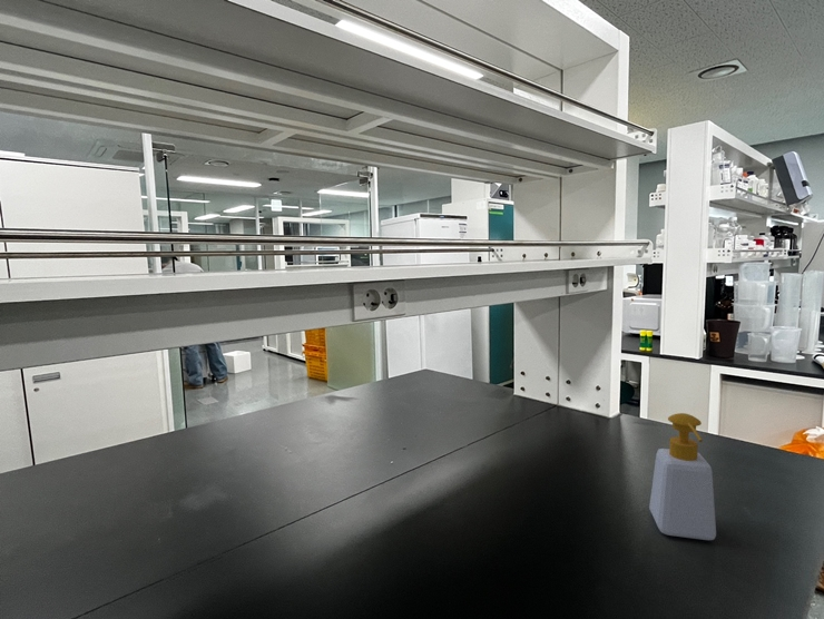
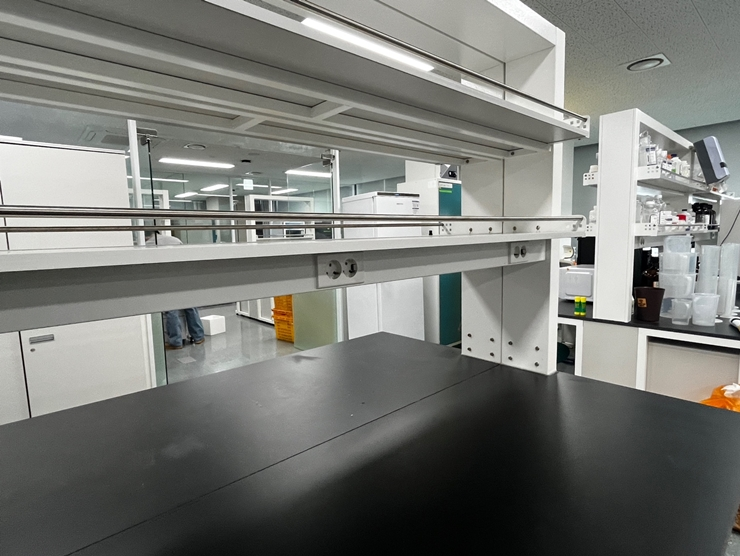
- soap bottle [648,412,717,541]
